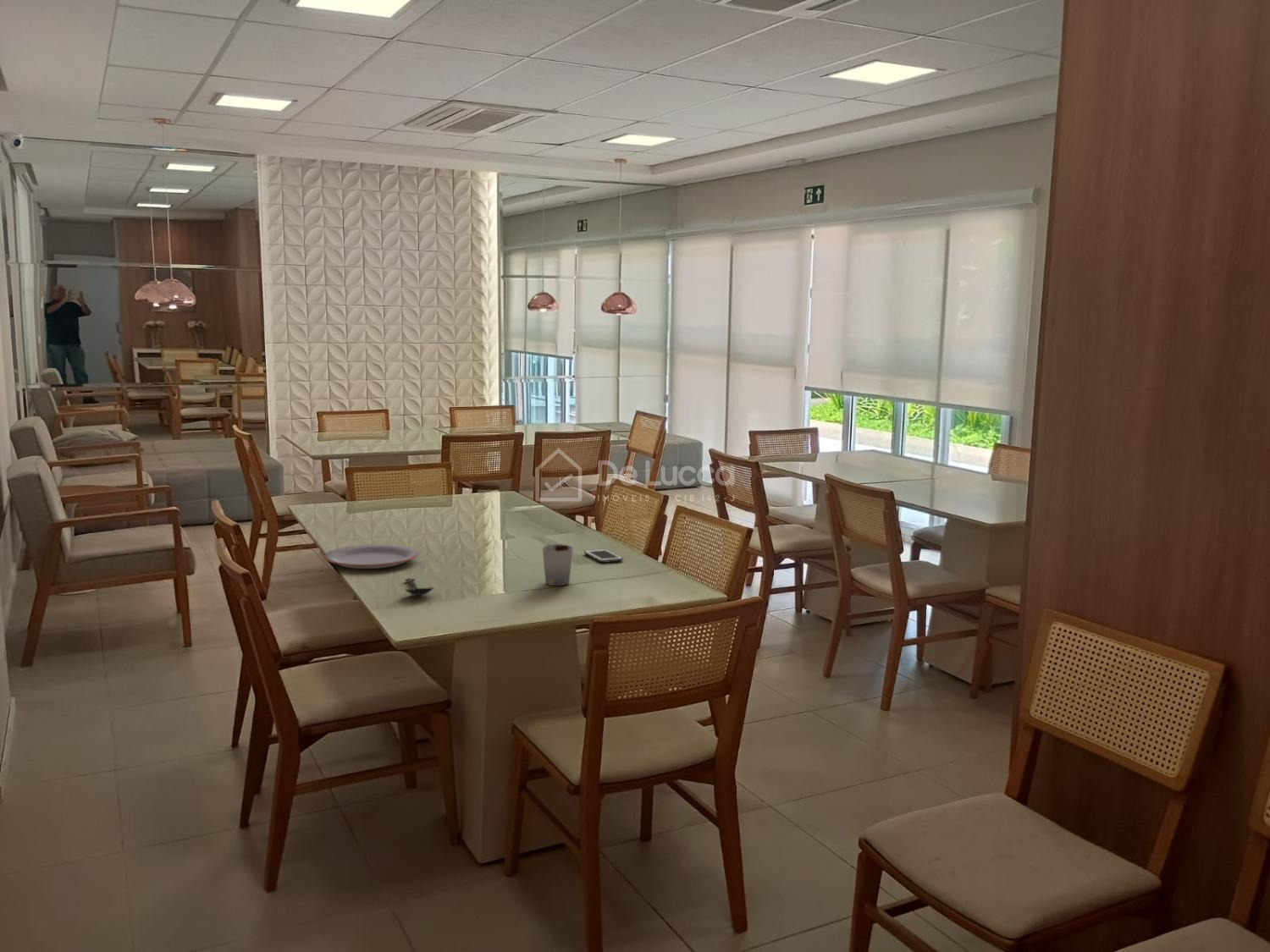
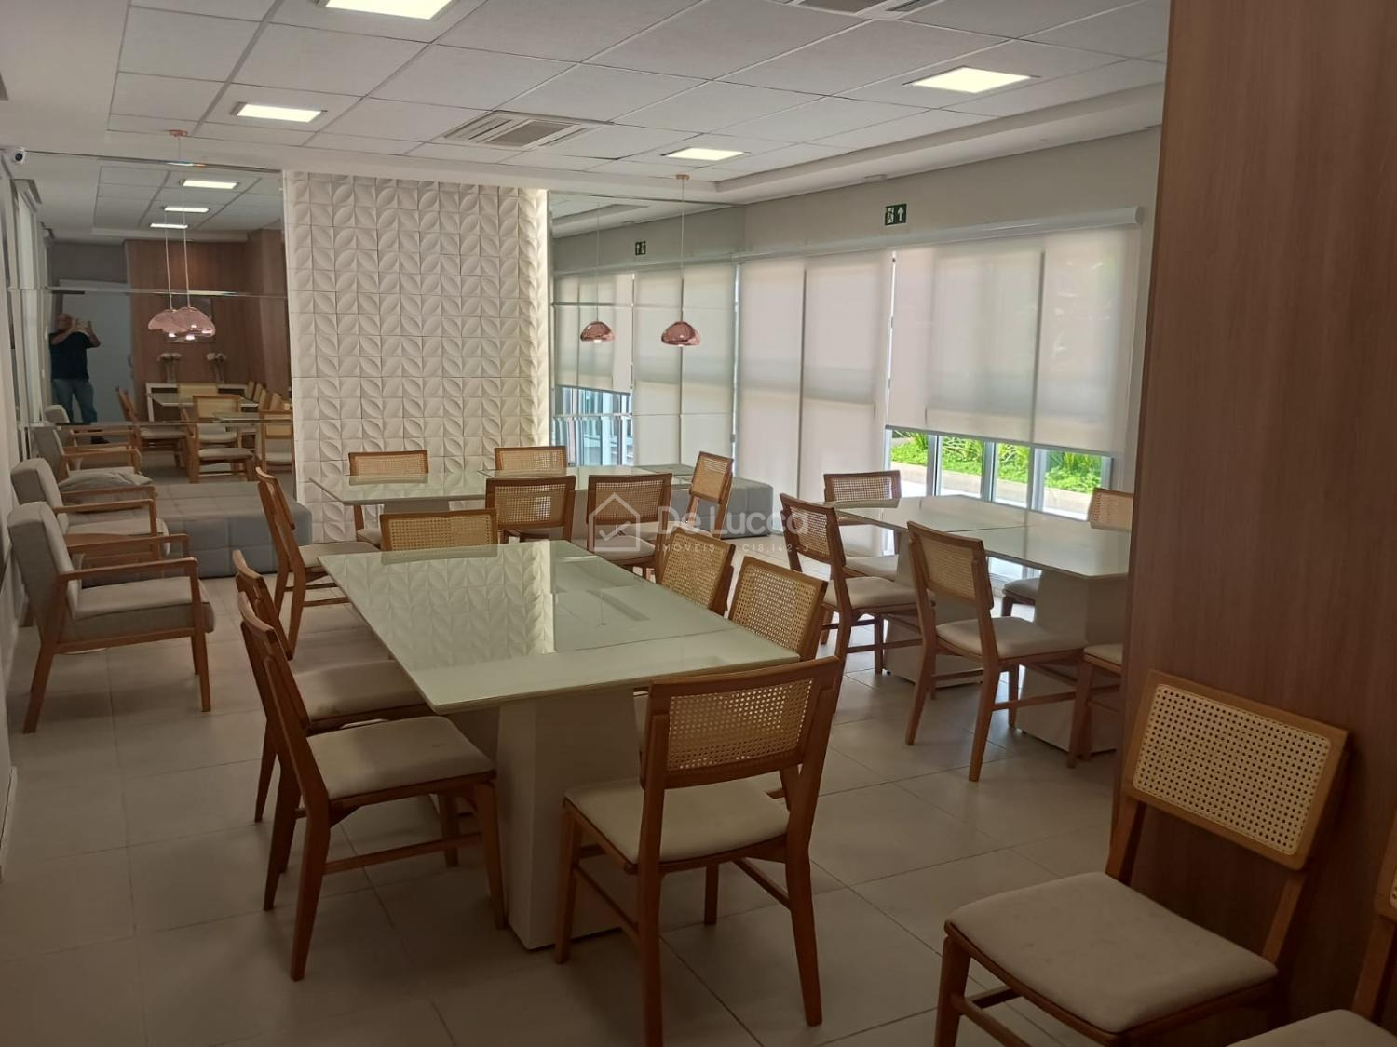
- spoon [404,577,434,597]
- cell phone [583,548,624,564]
- plate [323,543,420,570]
- cup [541,543,574,586]
